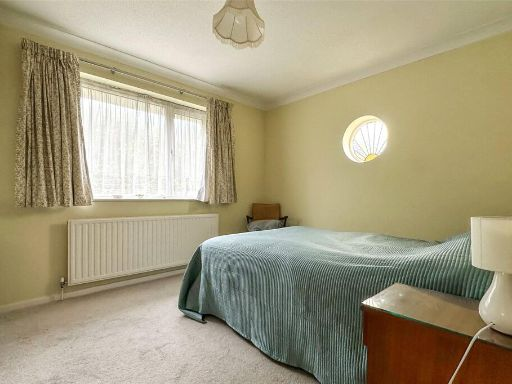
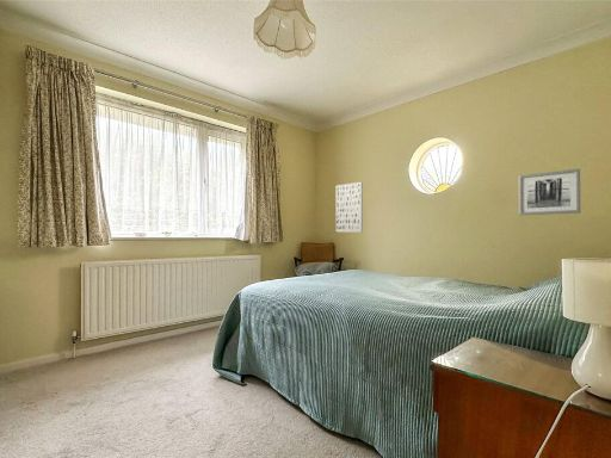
+ wall art [518,168,581,216]
+ wall art [335,181,364,233]
